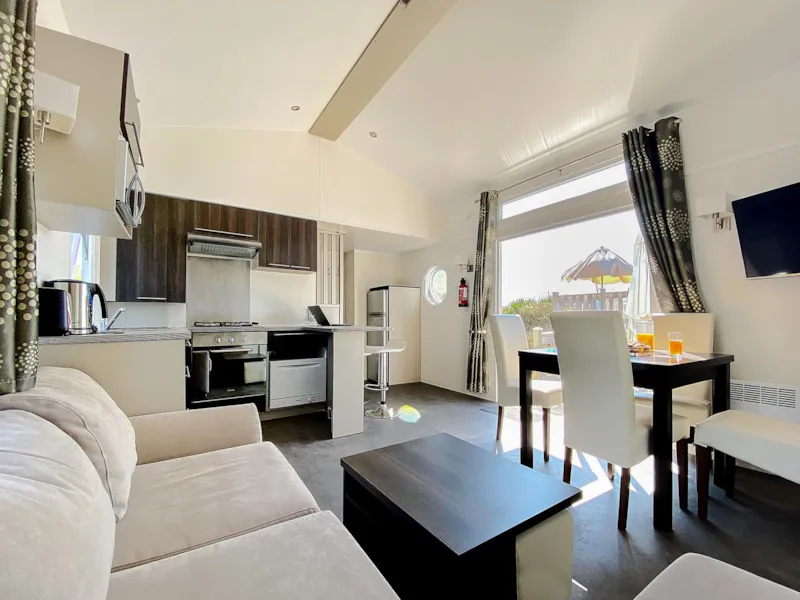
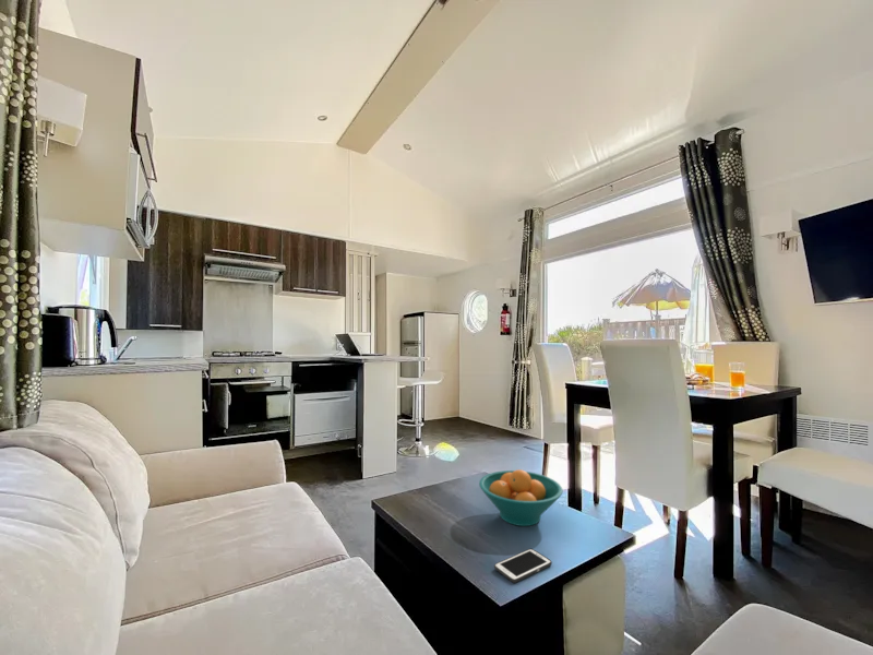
+ fruit bowl [478,468,564,527]
+ cell phone [493,548,553,584]
